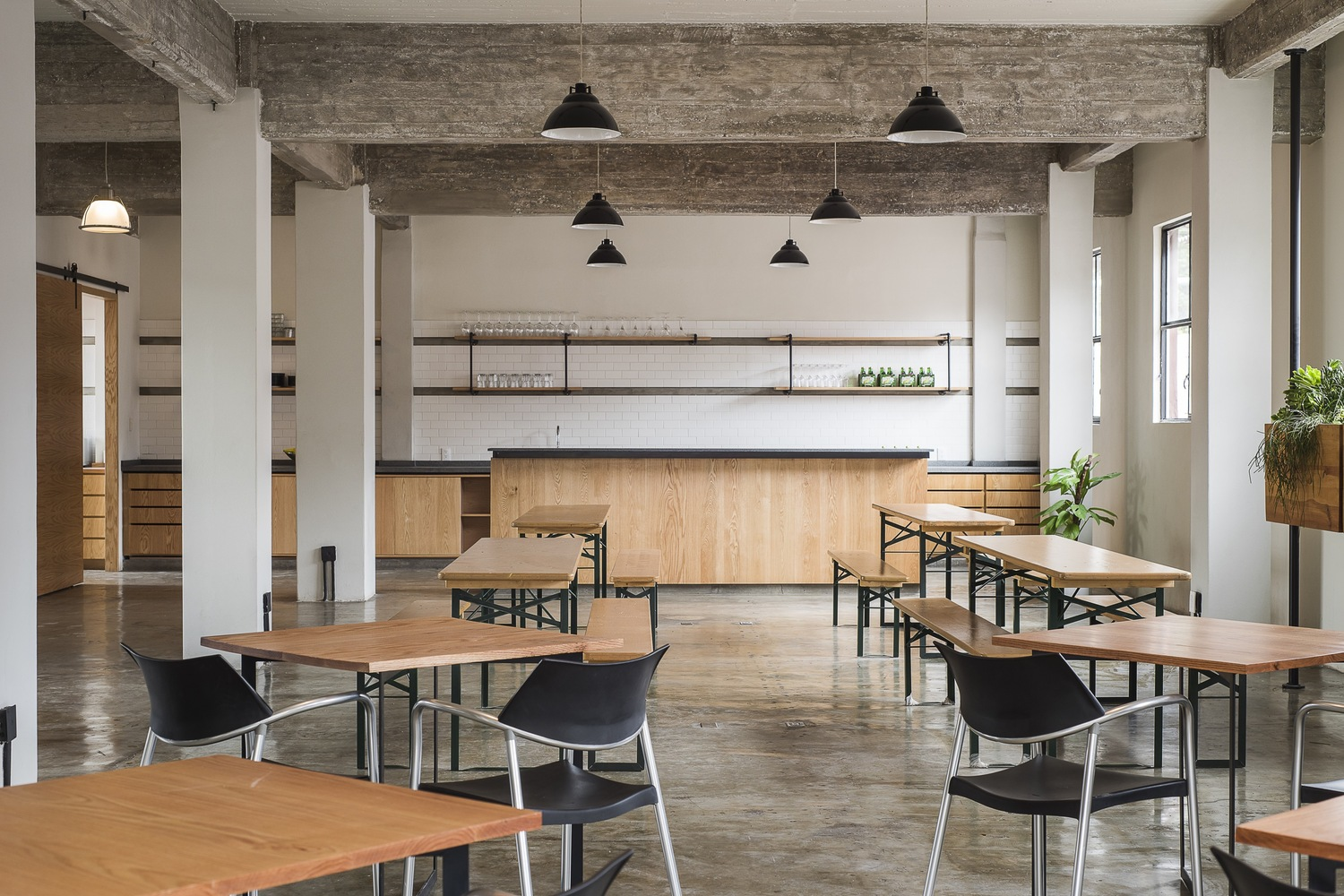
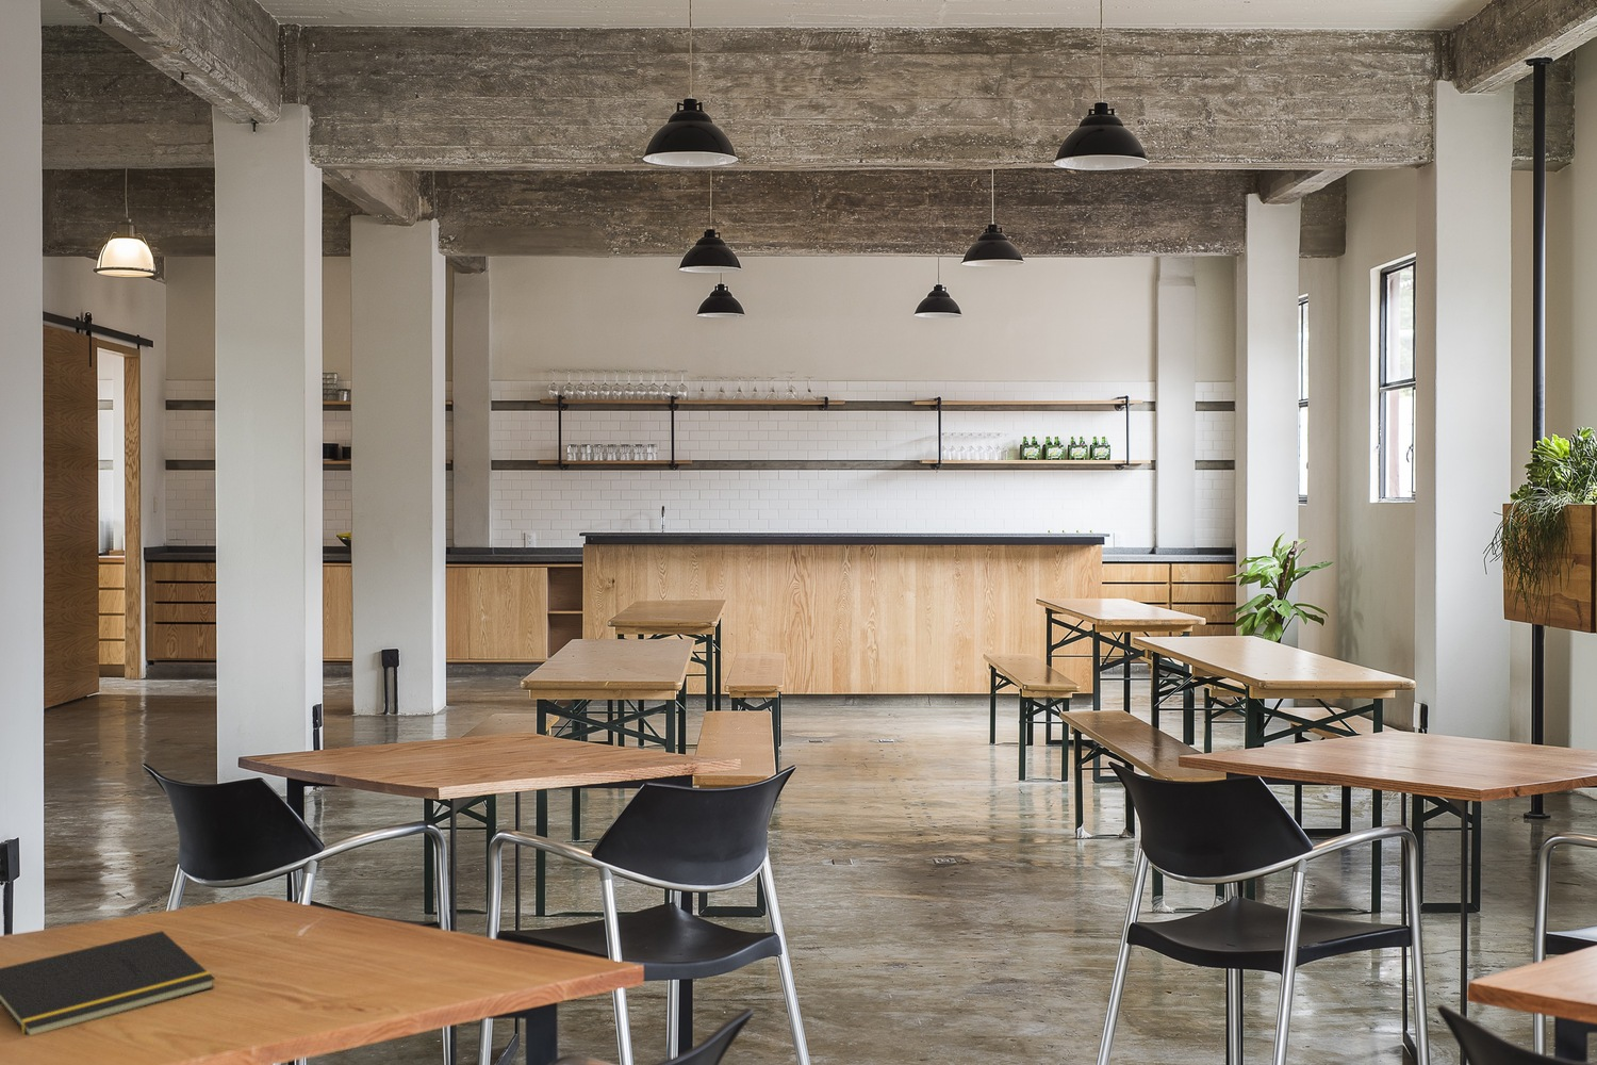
+ notepad [0,929,216,1036]
